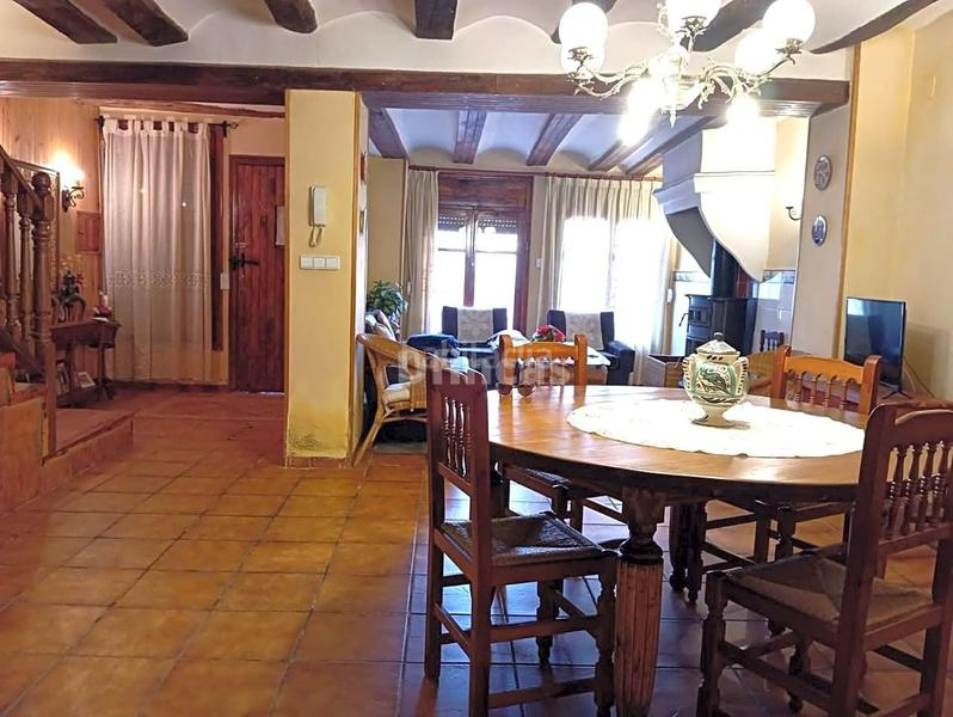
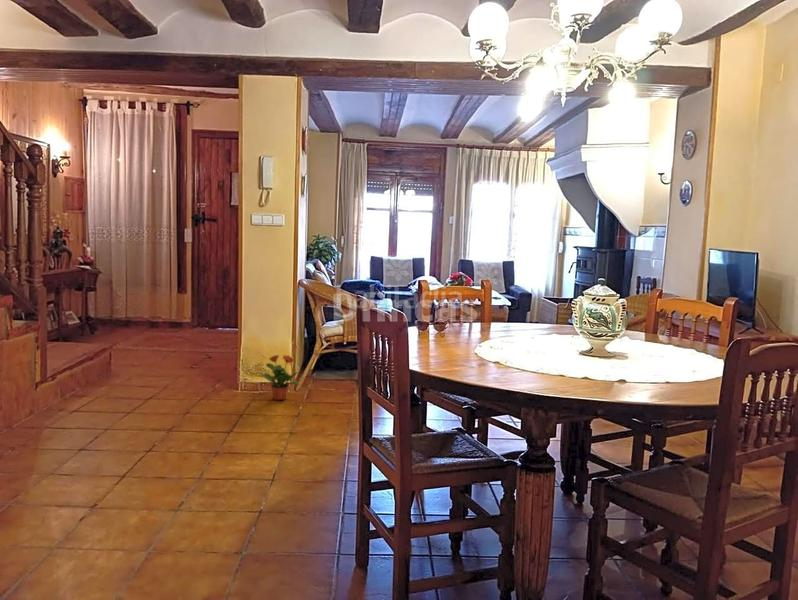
+ potted plant [259,354,302,401]
